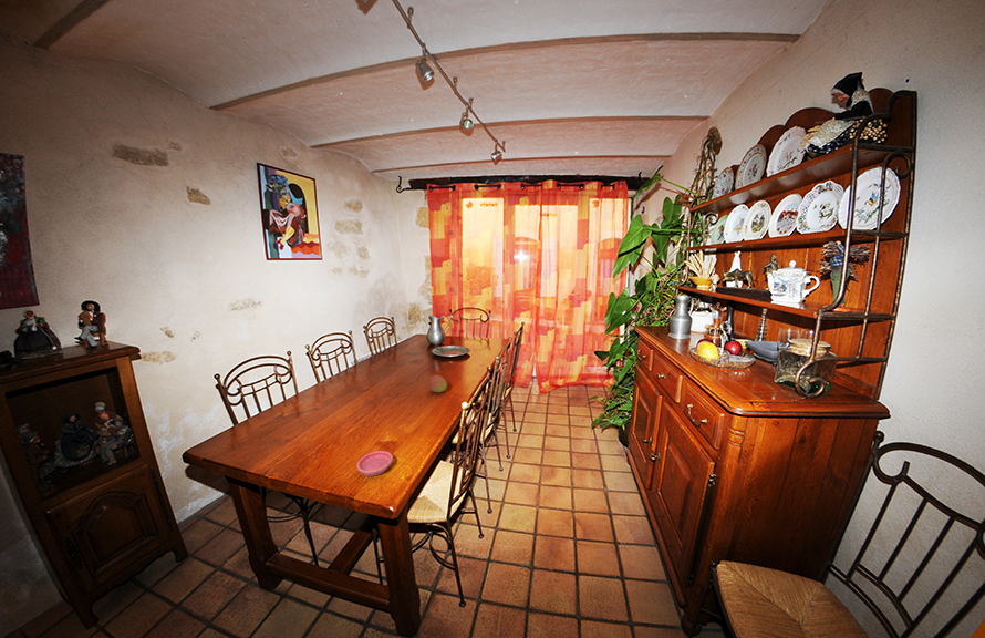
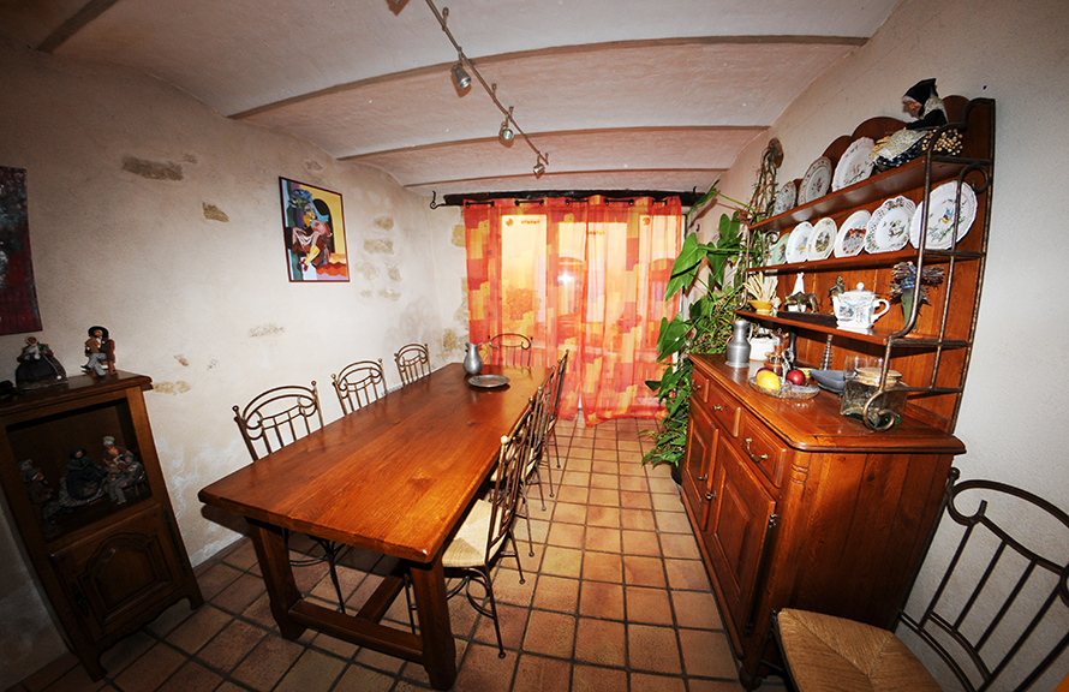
- saucer [356,450,394,477]
- fruit [426,374,448,393]
